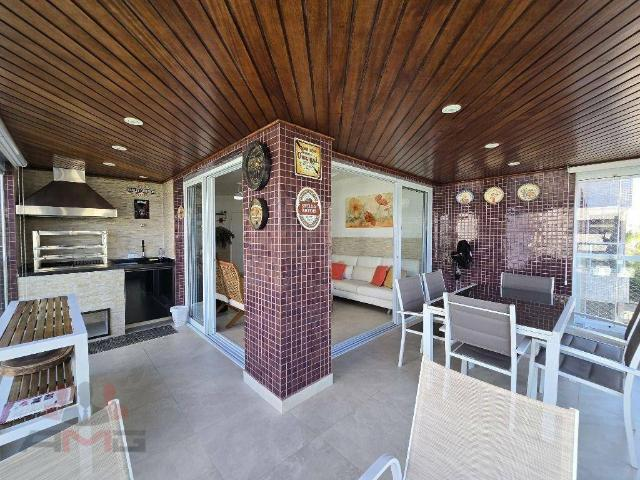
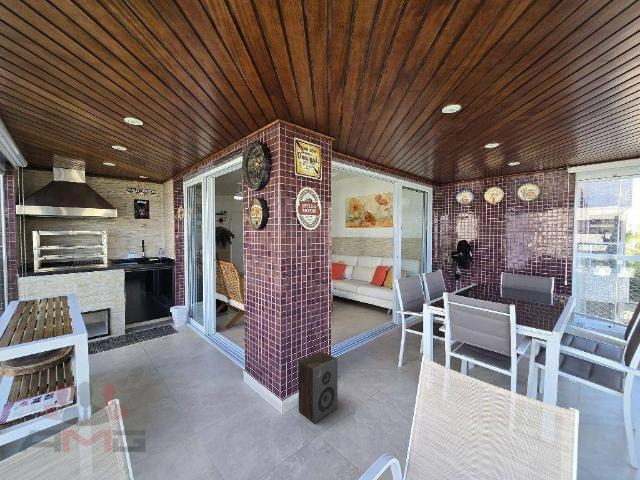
+ speaker [298,351,339,424]
